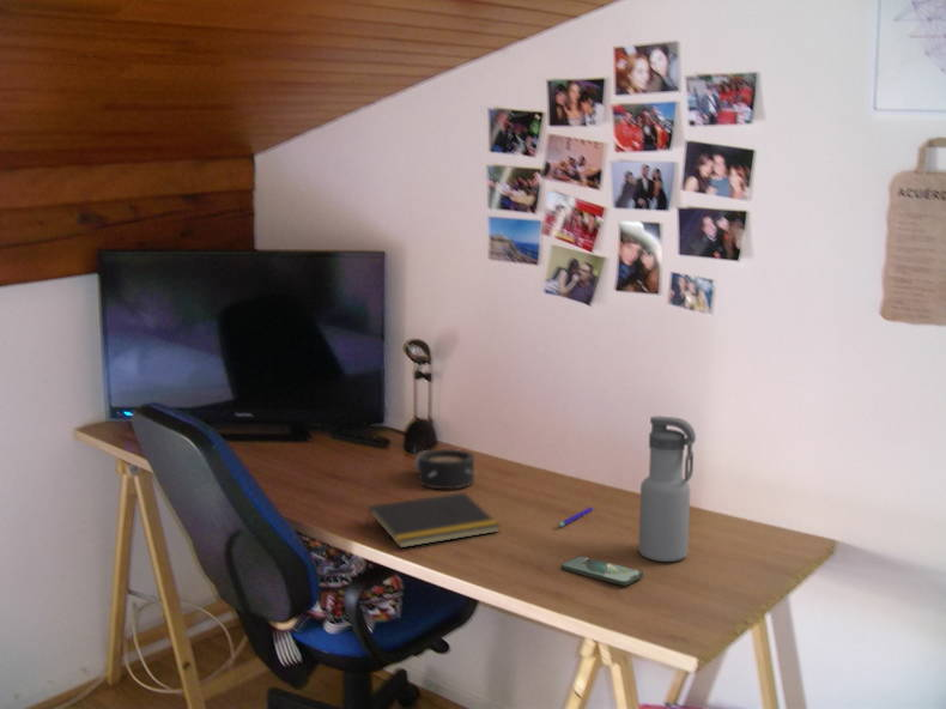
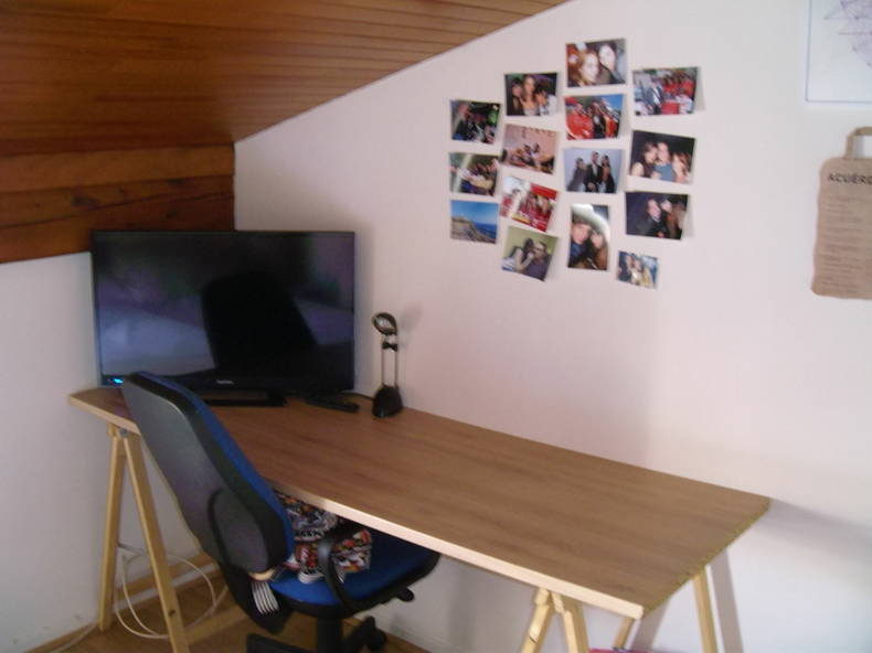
- smartphone [560,556,644,587]
- notepad [365,491,502,549]
- alarm clock [413,448,478,490]
- pen [557,507,594,528]
- water bottle [637,416,697,563]
